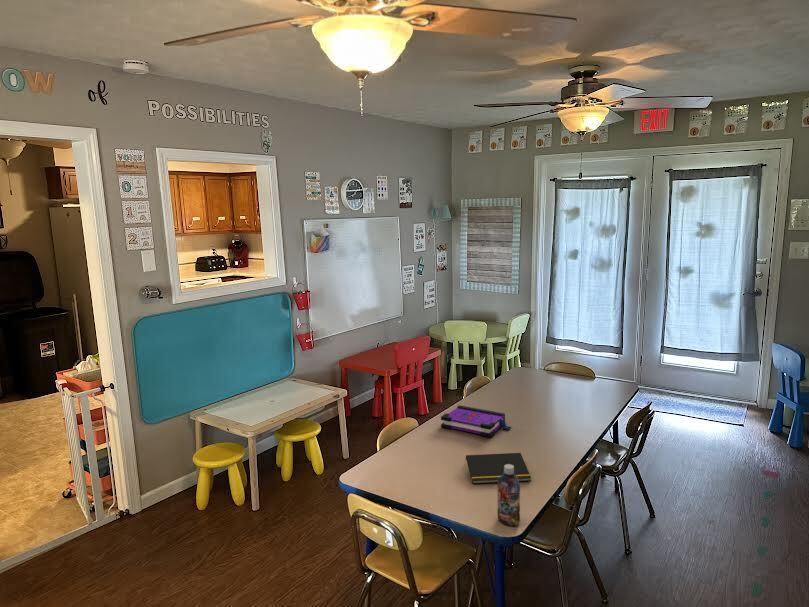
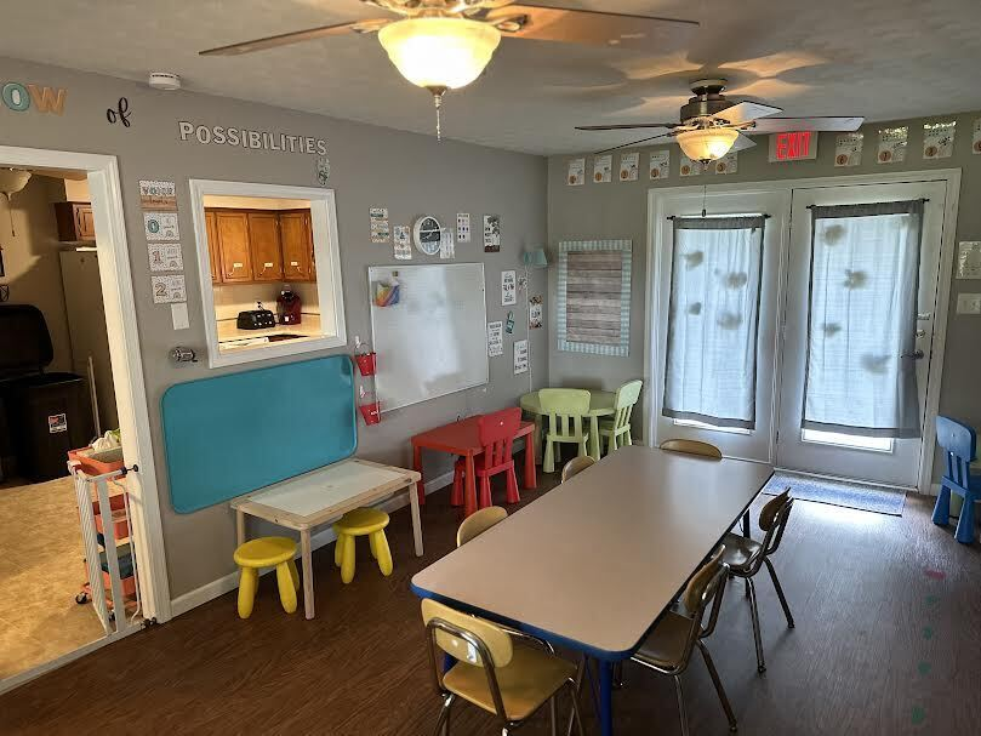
- bottle [496,464,521,527]
- board game [440,404,512,439]
- notepad [464,452,532,485]
